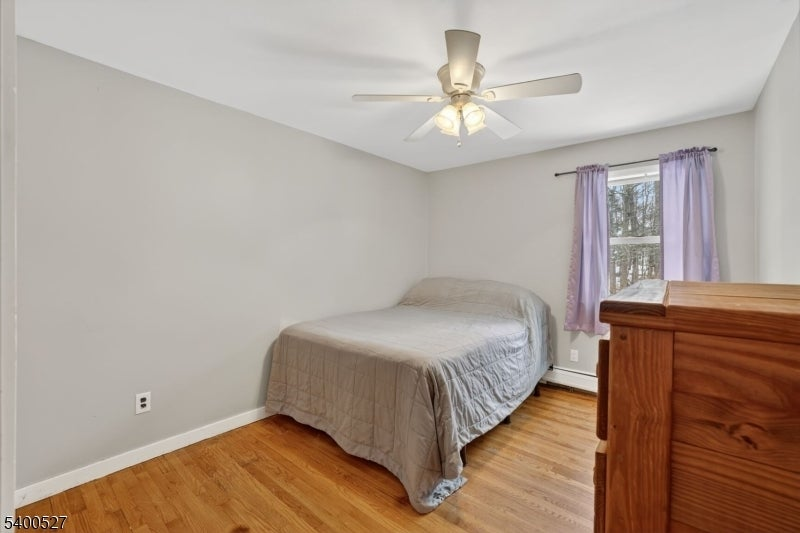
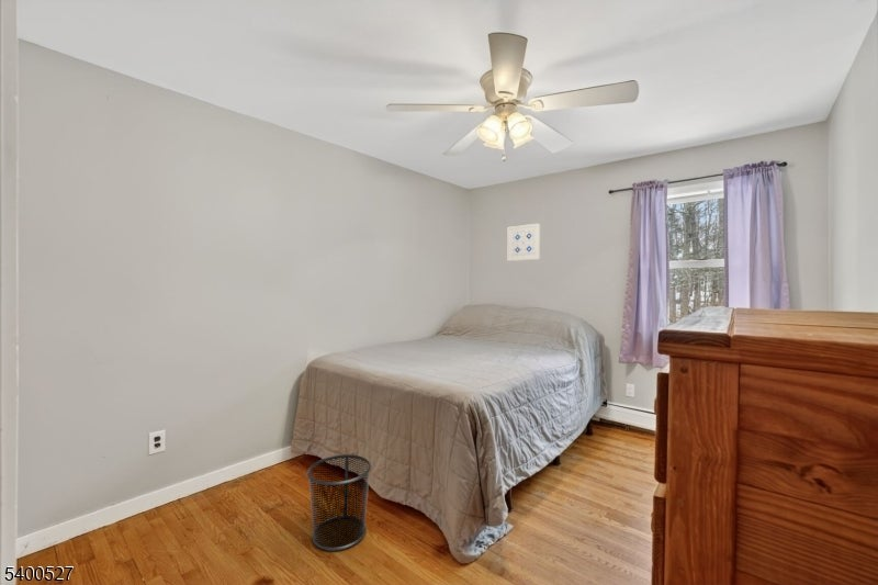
+ waste bin [306,453,372,552]
+ wall art [507,223,541,262]
